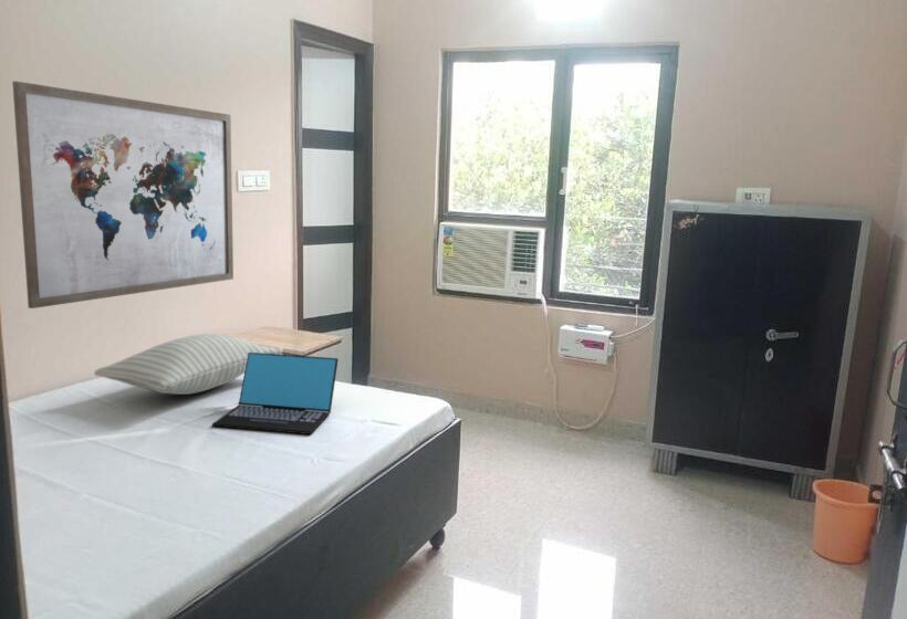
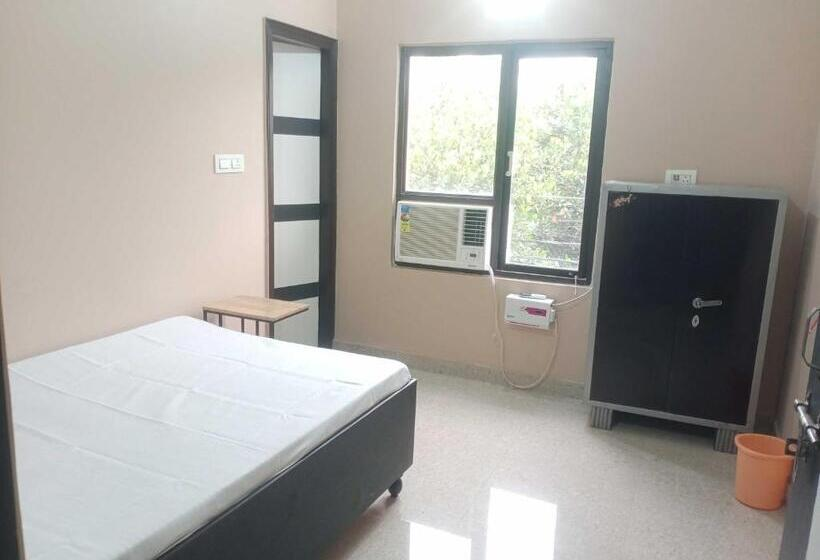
- wall art [11,81,234,310]
- pillow [93,333,284,396]
- laptop [211,353,340,436]
